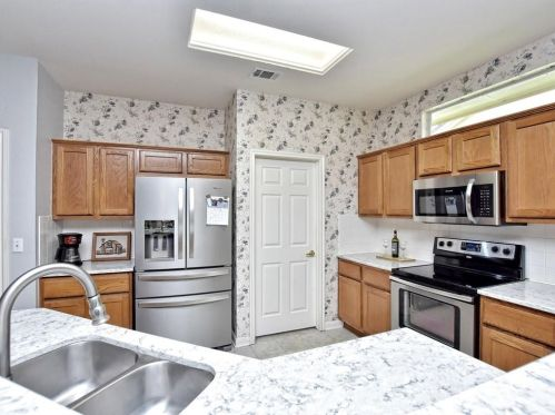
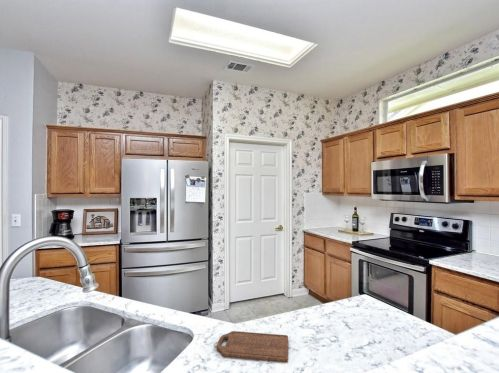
+ cutting board [216,330,289,363]
